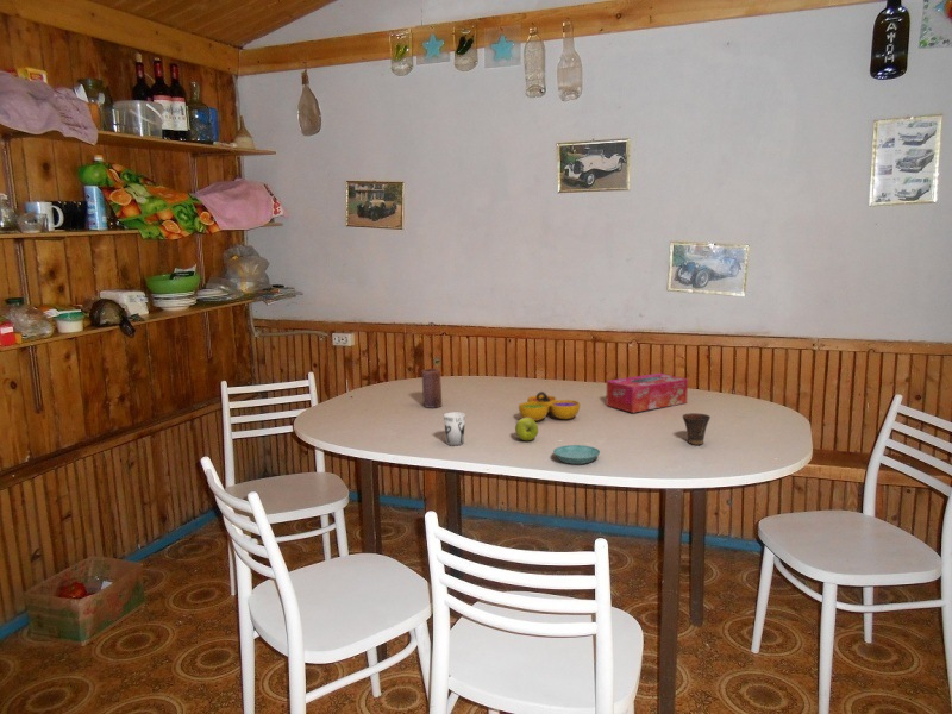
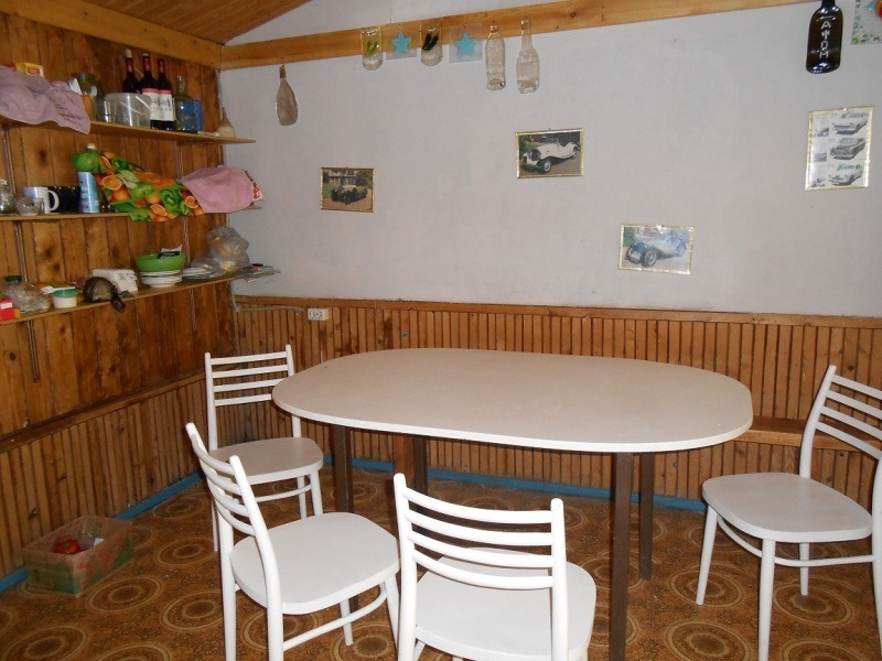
- cup [443,411,466,446]
- tissue box [606,372,689,414]
- saucer [552,444,601,465]
- candle [421,368,443,409]
- decorative bowl [518,390,581,422]
- apple [514,418,539,441]
- cup [681,412,712,446]
